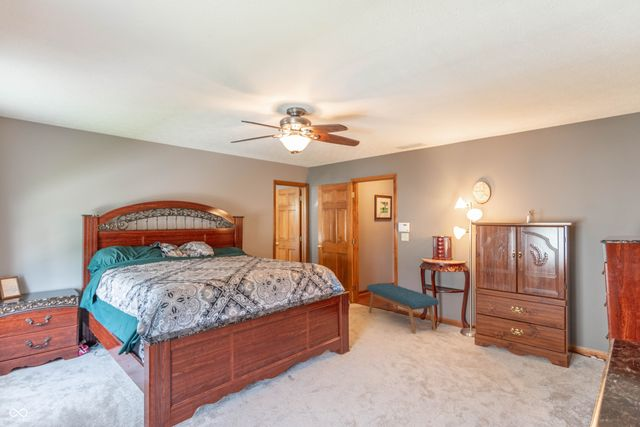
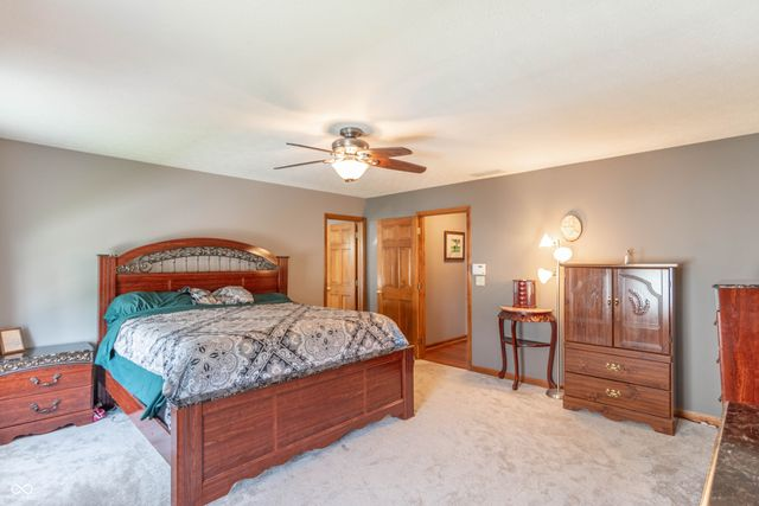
- bench [366,282,440,335]
